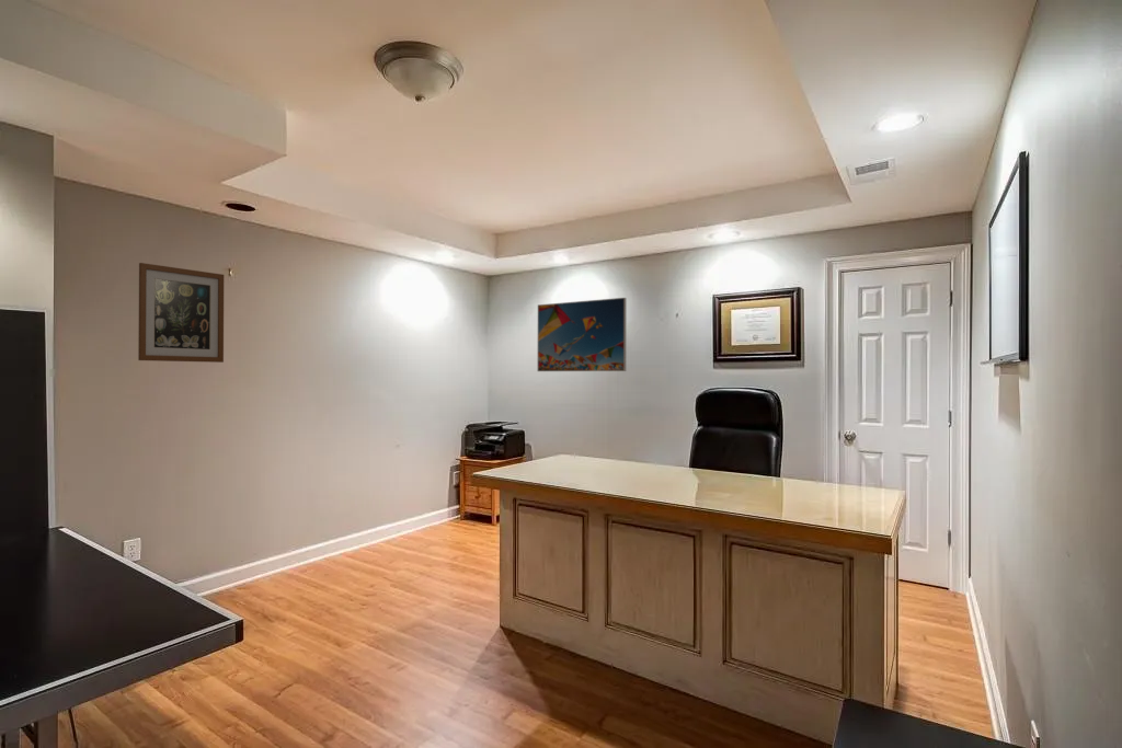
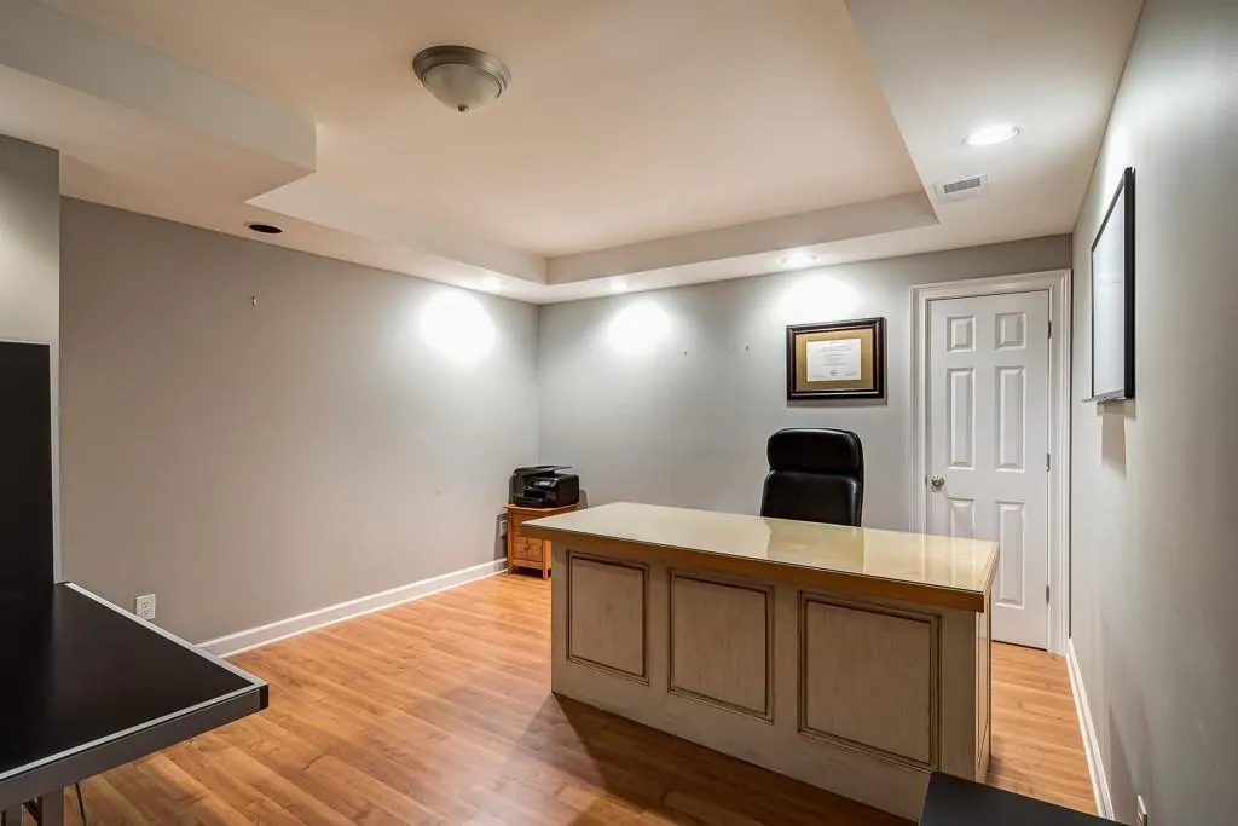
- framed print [537,297,627,372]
- wall art [137,262,225,364]
